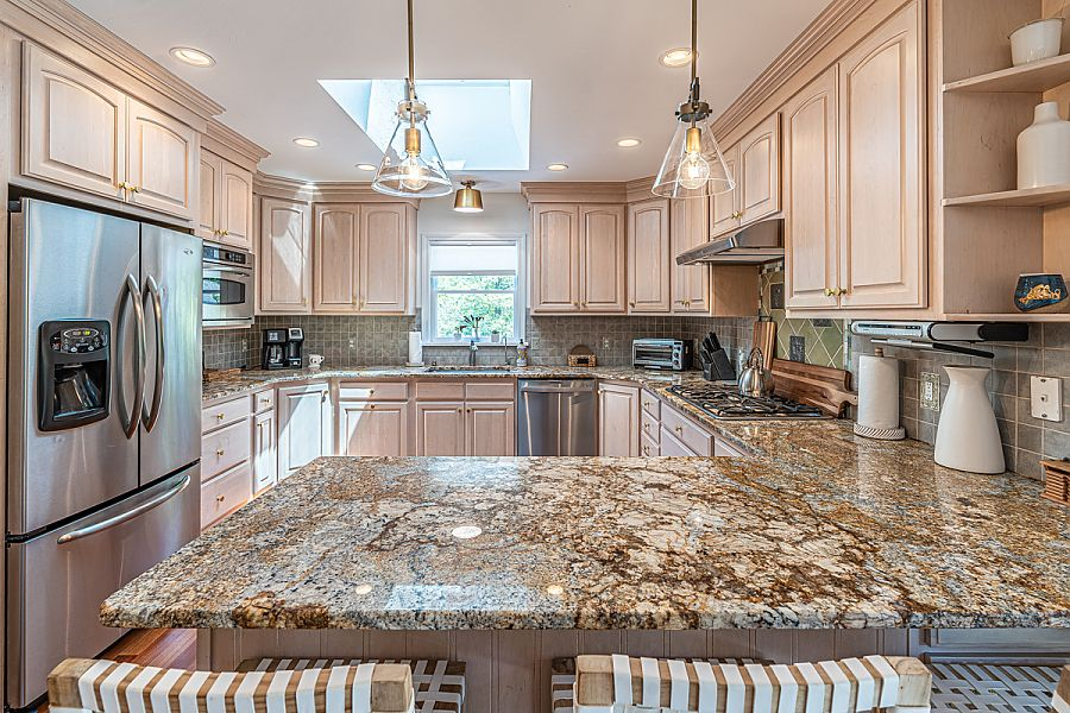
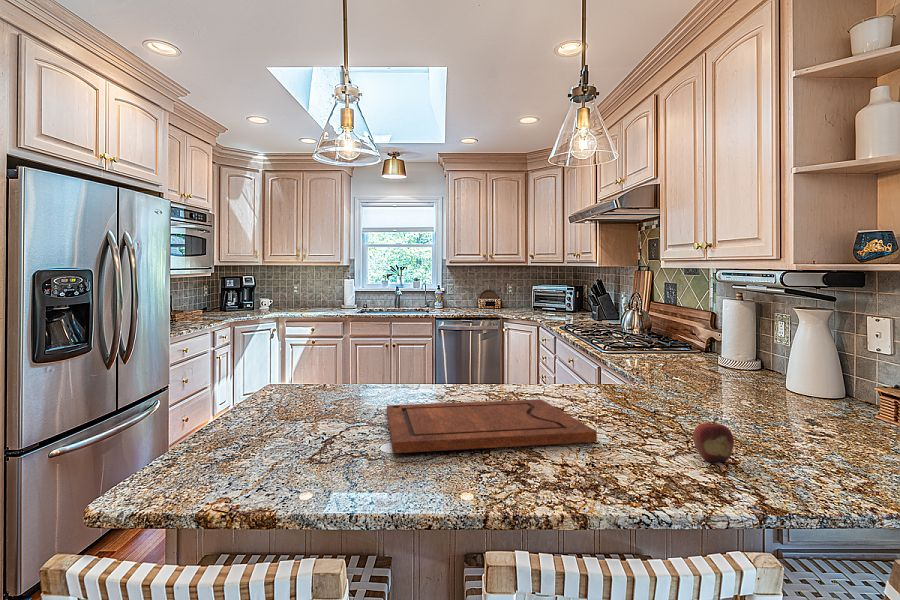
+ fruit [692,417,735,464]
+ cutting board [386,398,598,454]
